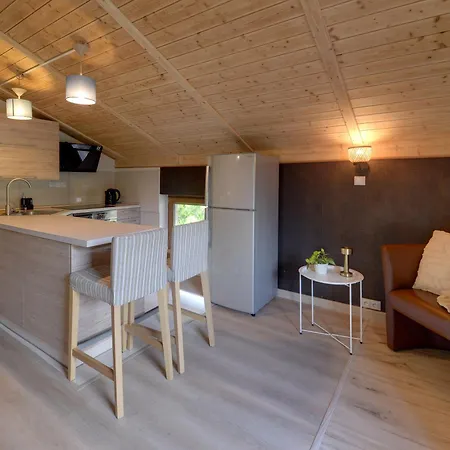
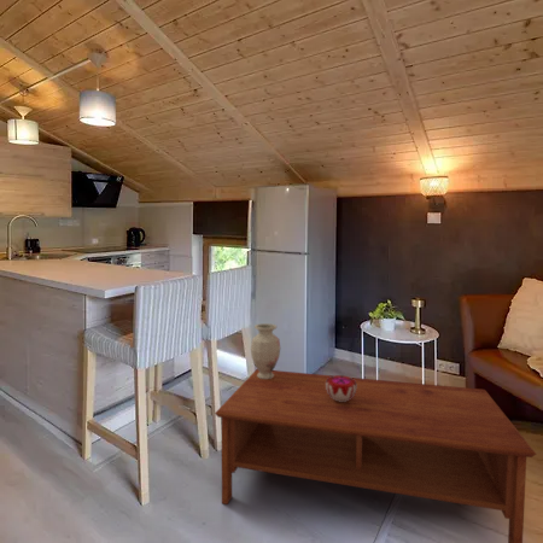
+ decorative bowl [326,374,357,402]
+ vase [250,322,281,379]
+ coffee table [214,368,538,543]
